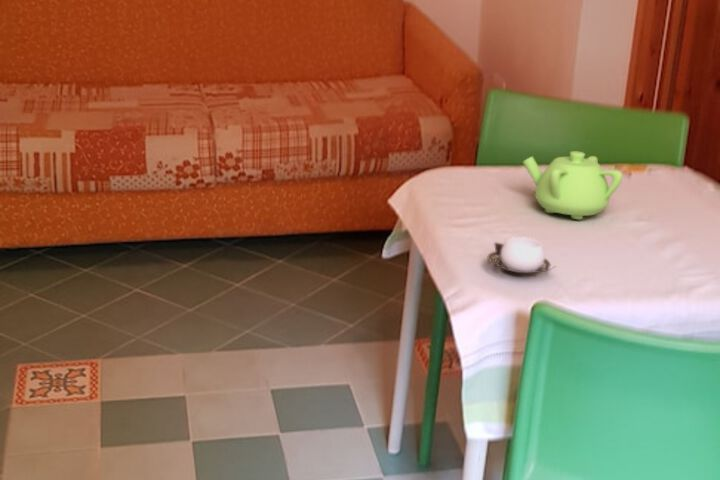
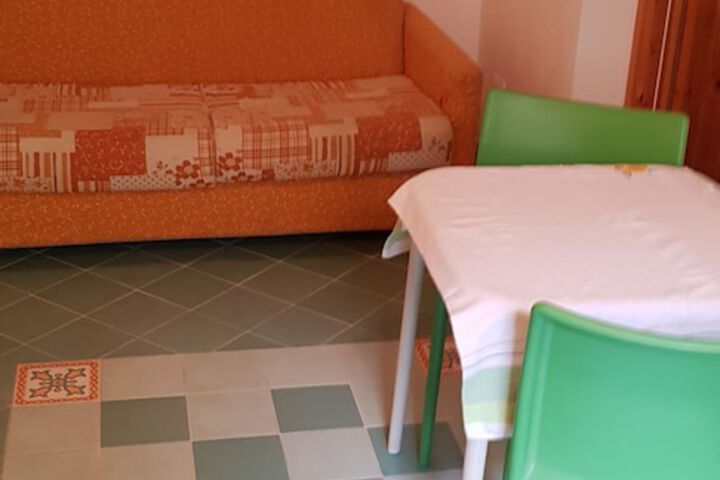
- cup [486,236,557,274]
- teapot [522,150,624,220]
